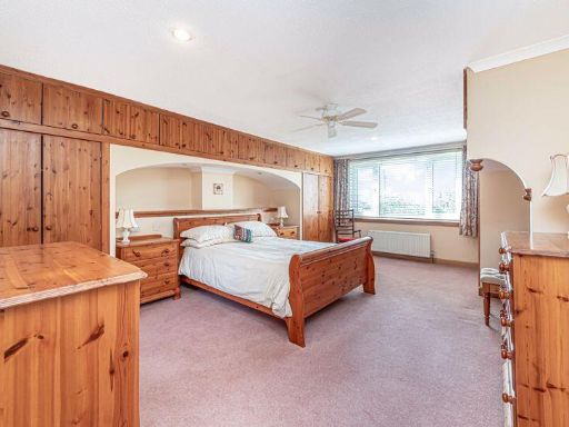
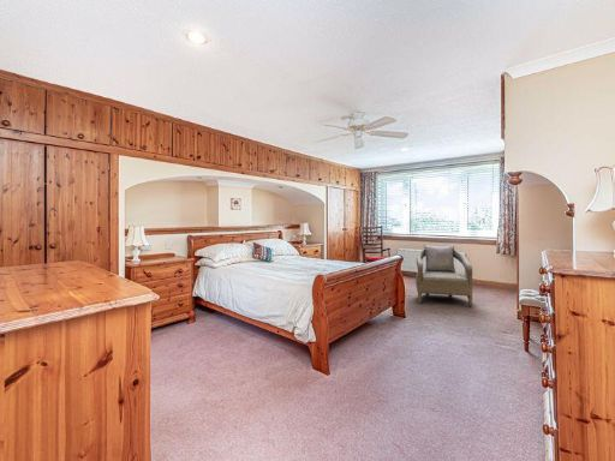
+ armchair [414,244,473,307]
